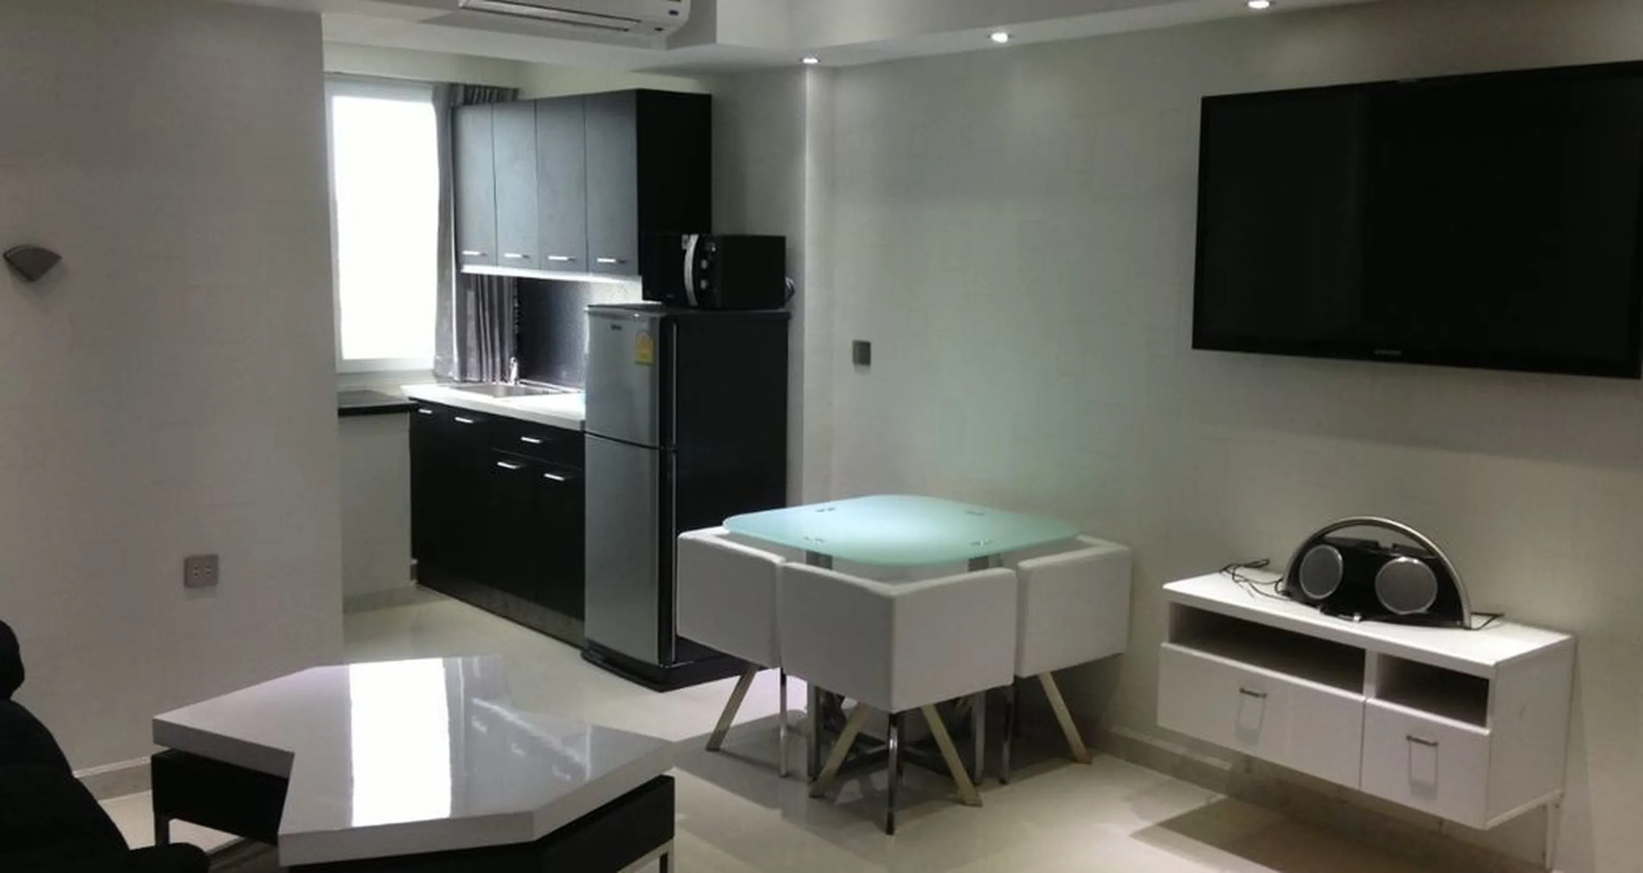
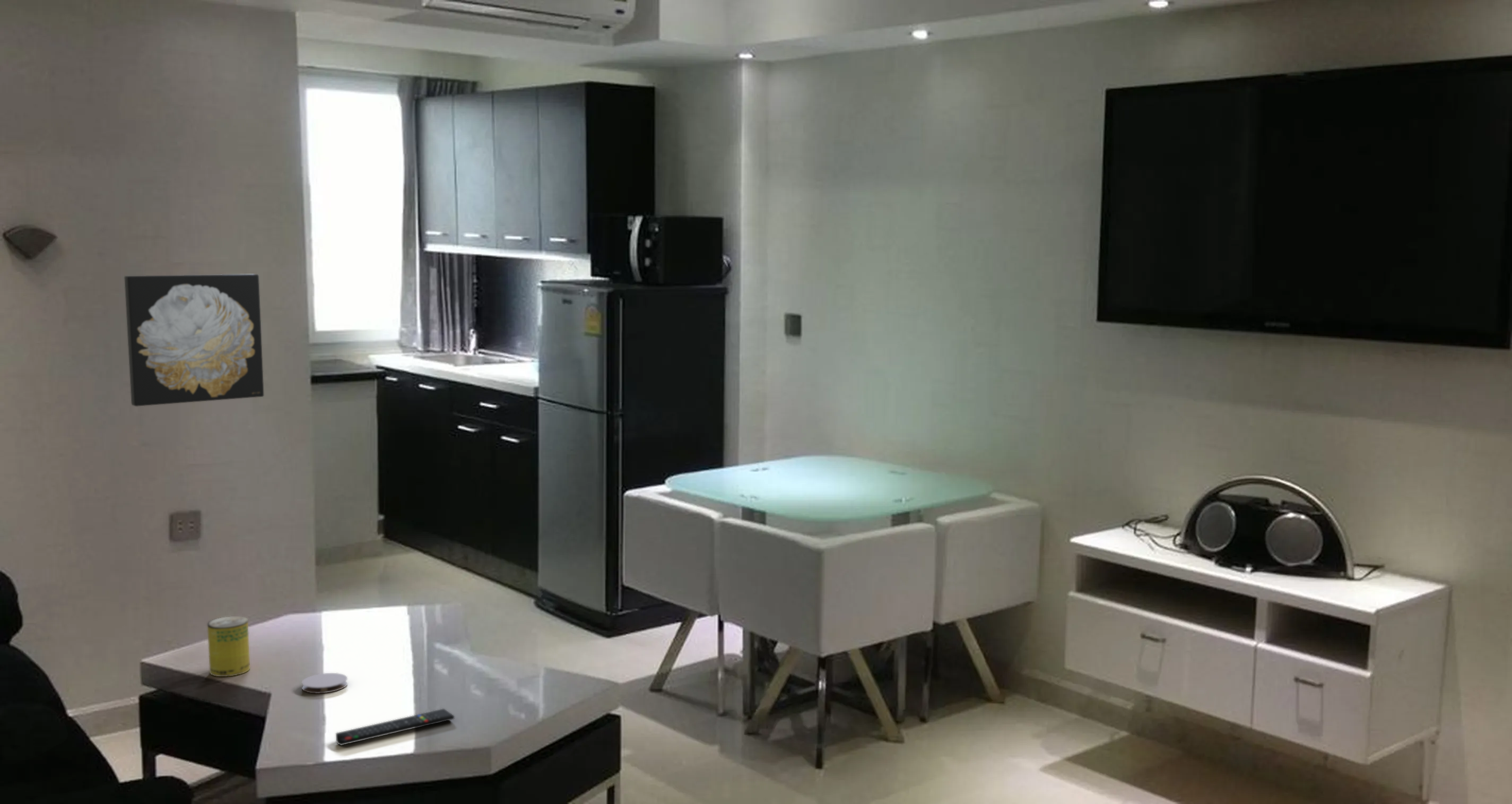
+ remote control [335,708,455,746]
+ beverage can [207,616,250,677]
+ coaster [301,672,348,694]
+ wall art [124,274,264,407]
